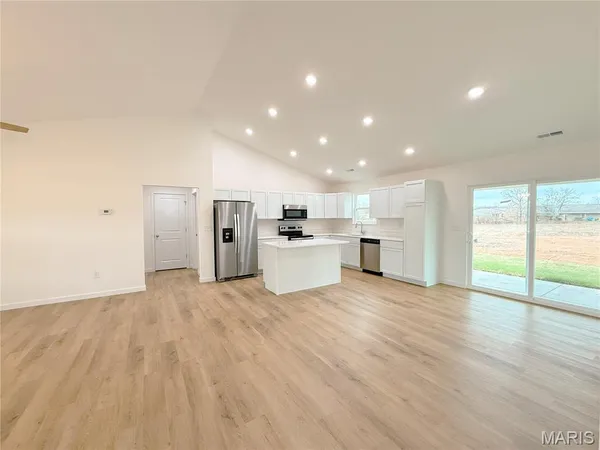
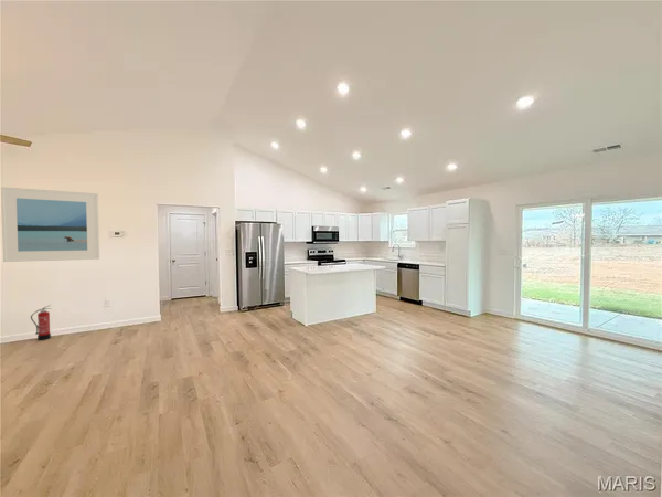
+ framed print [0,186,100,263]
+ fire extinguisher [30,304,53,341]
